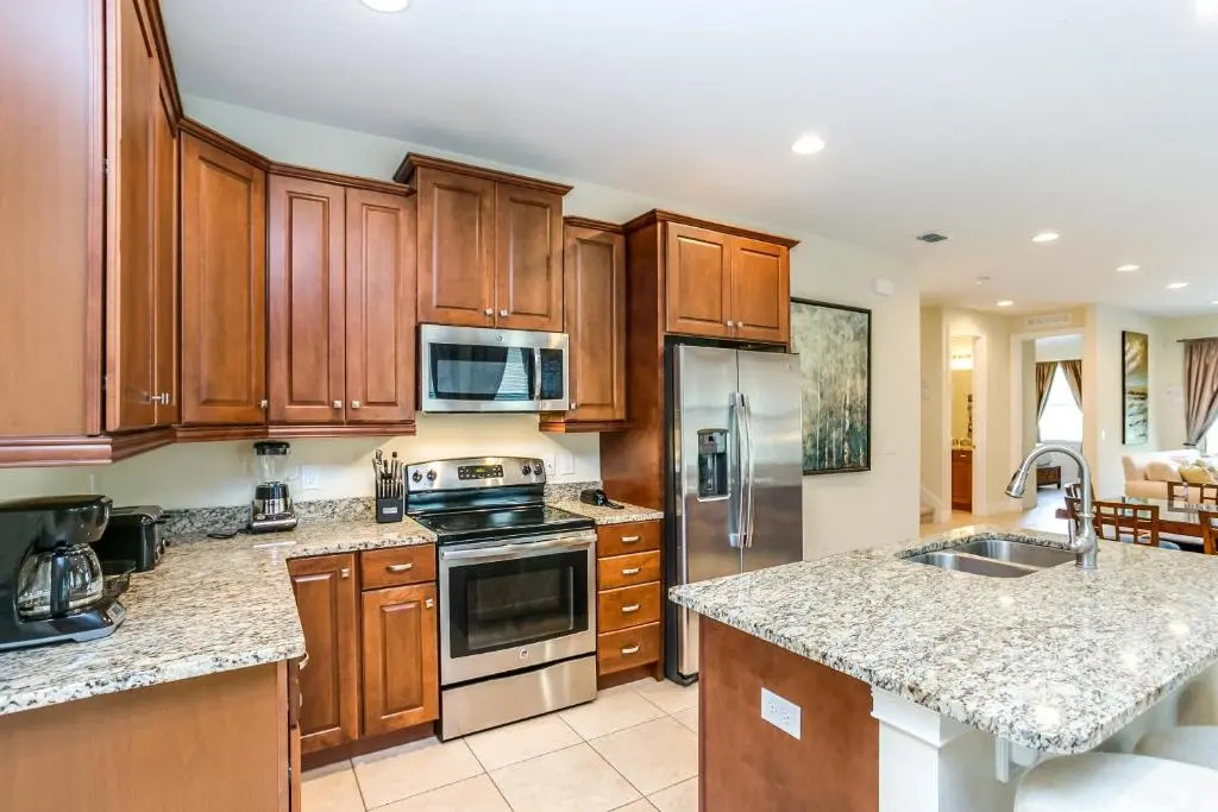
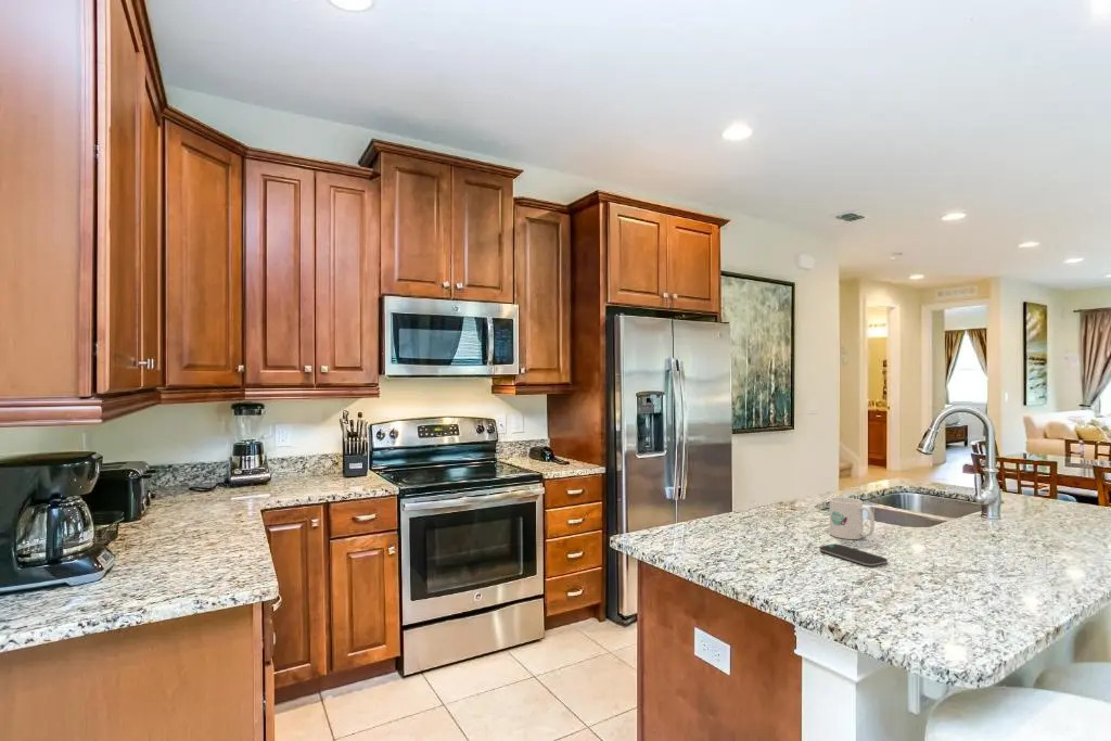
+ mug [829,496,876,540]
+ smartphone [818,542,889,567]
